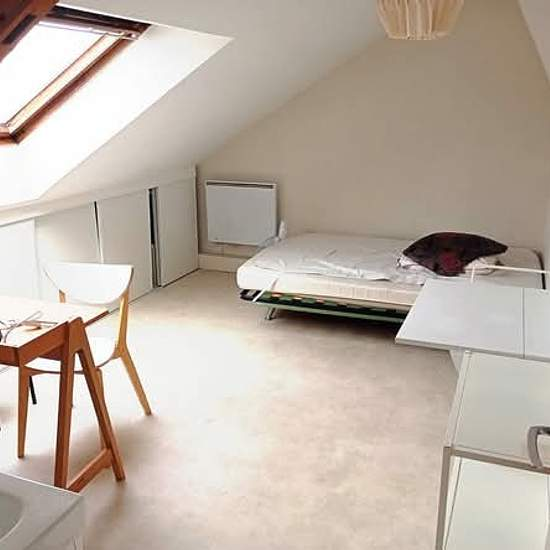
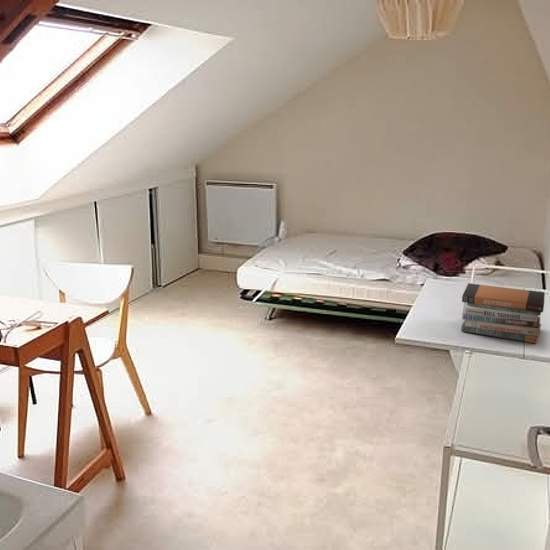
+ book stack [460,282,546,344]
